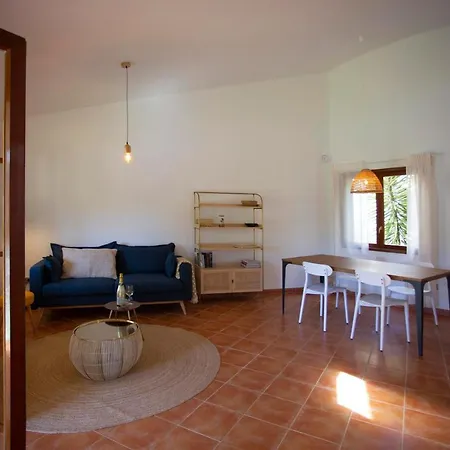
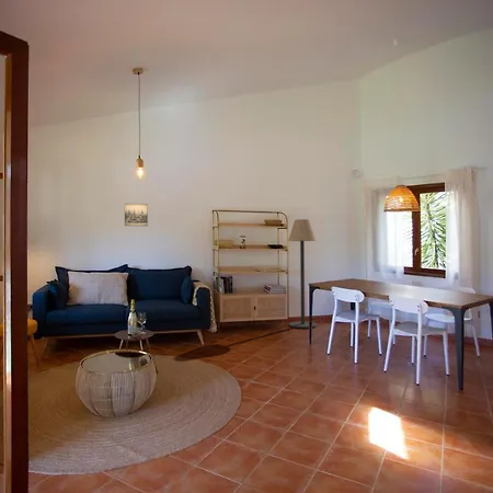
+ floor lamp [287,218,318,329]
+ wall art [124,203,149,227]
